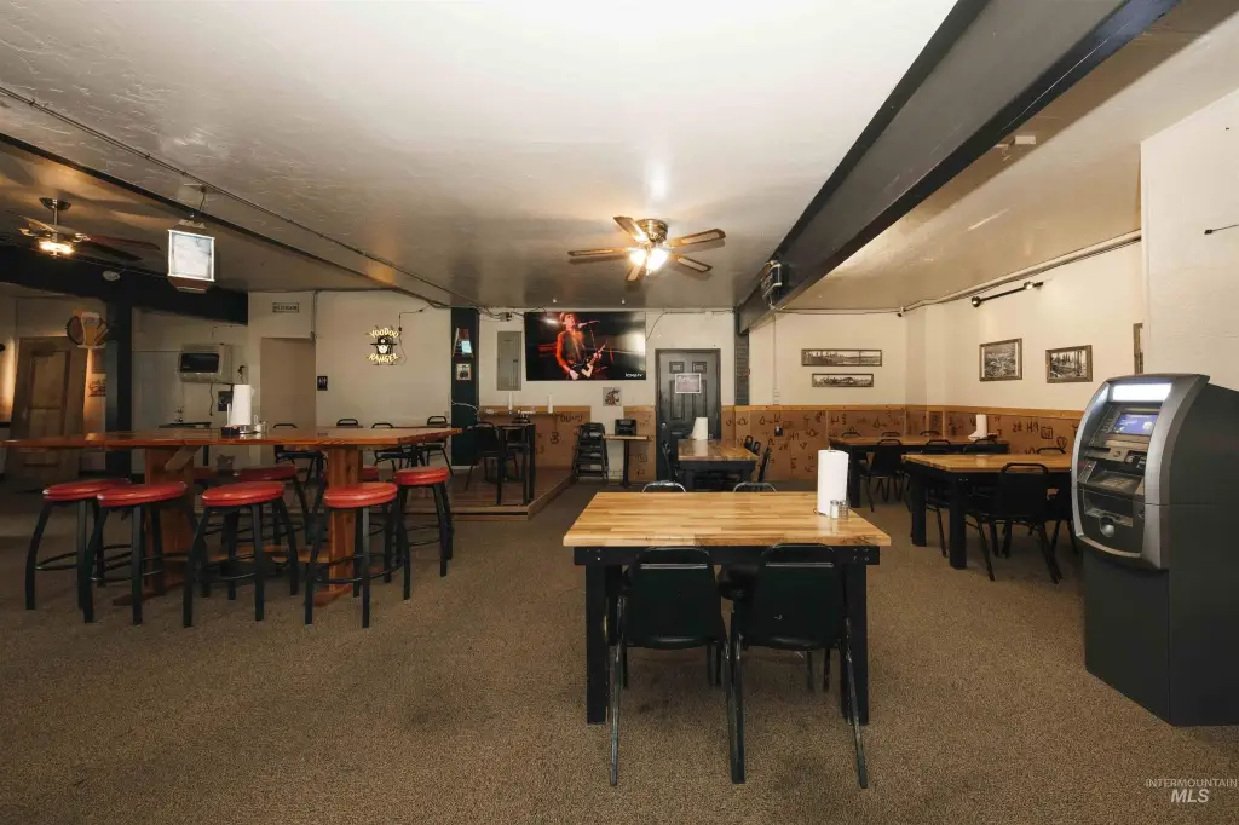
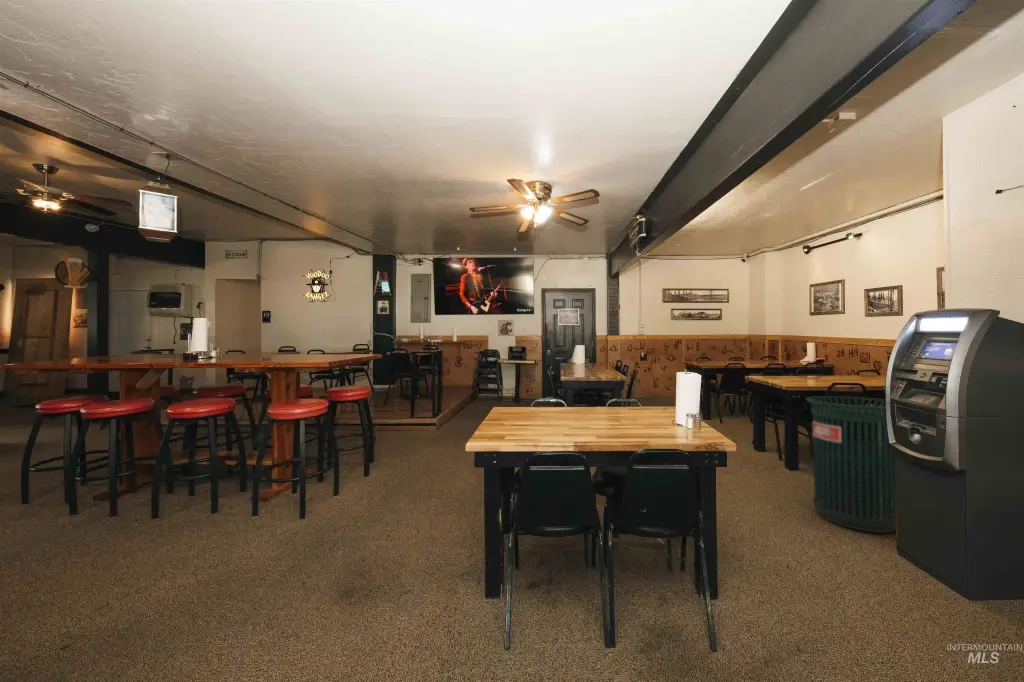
+ trash can [805,395,897,534]
